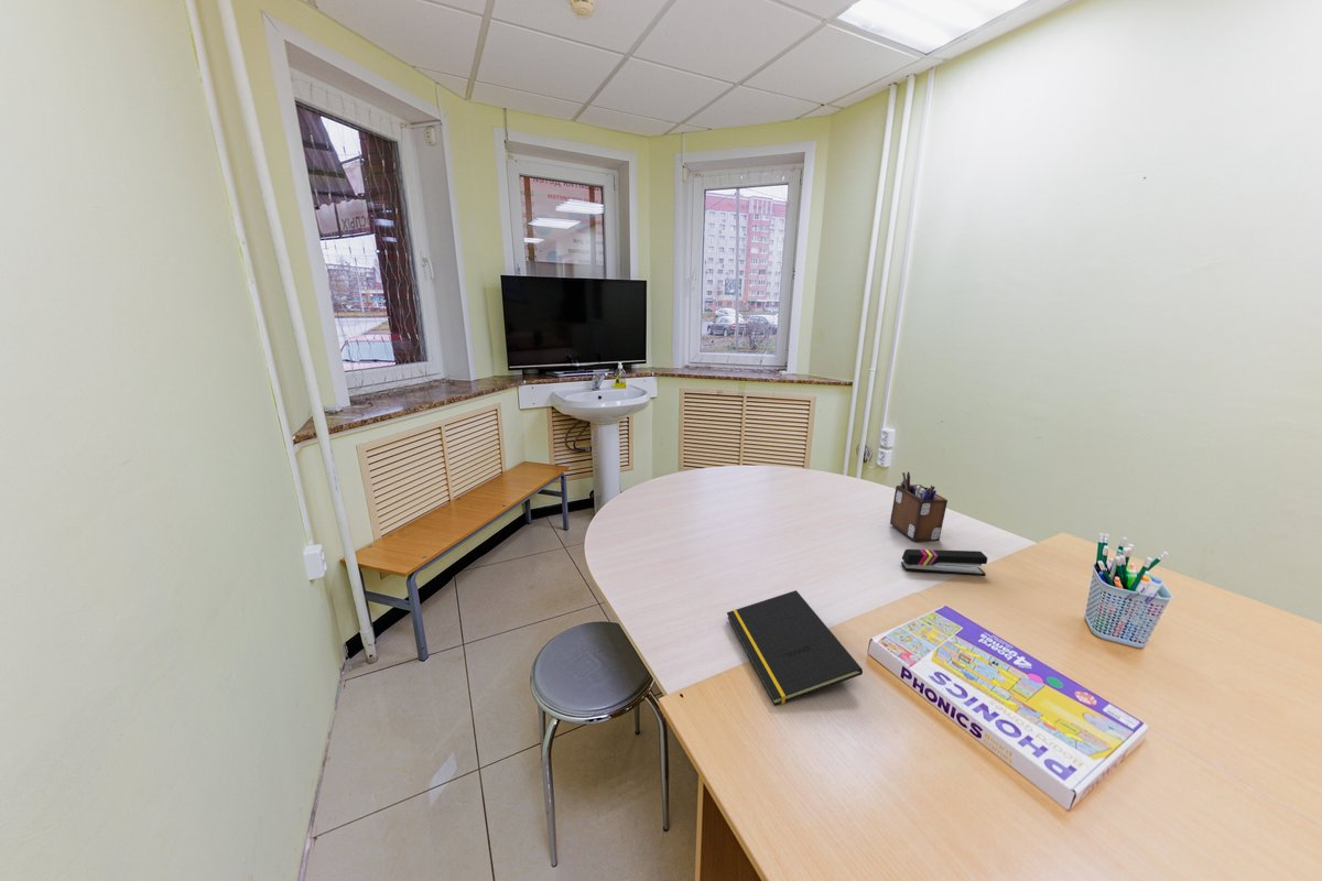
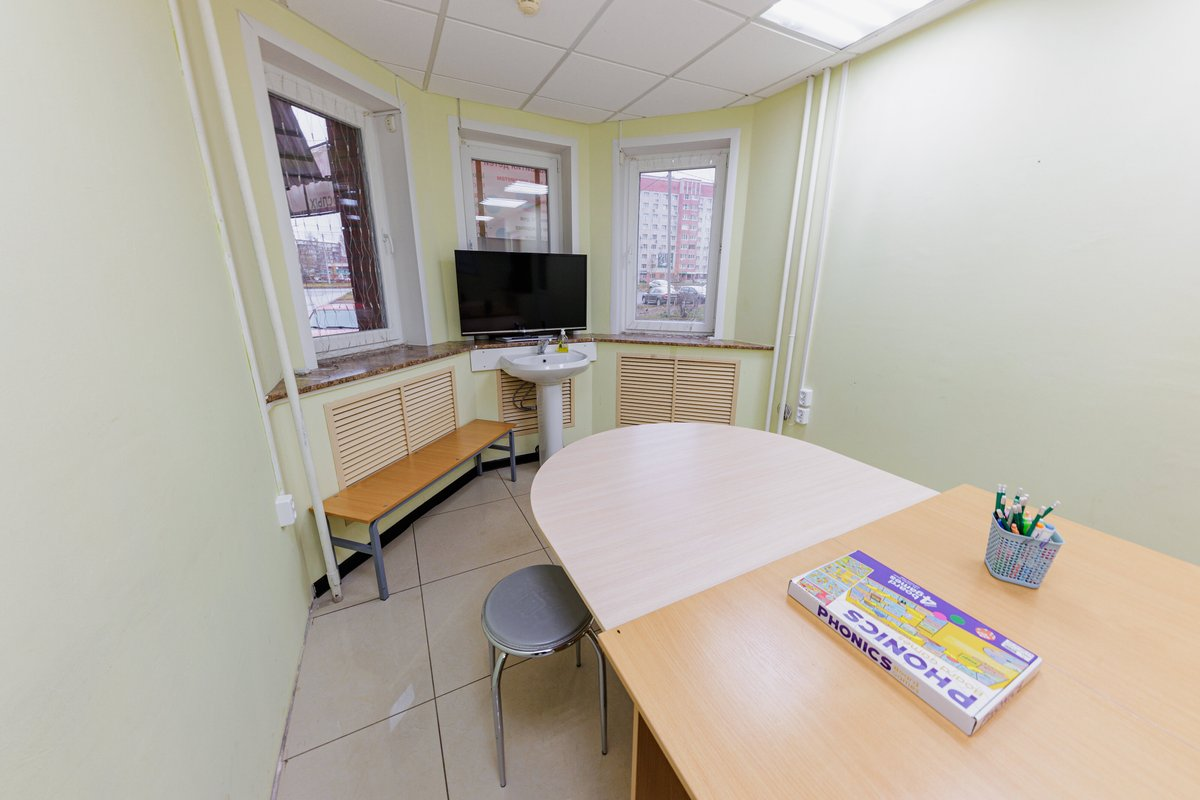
- desk organizer [889,470,949,543]
- stapler [900,548,988,577]
- notepad [726,589,864,707]
